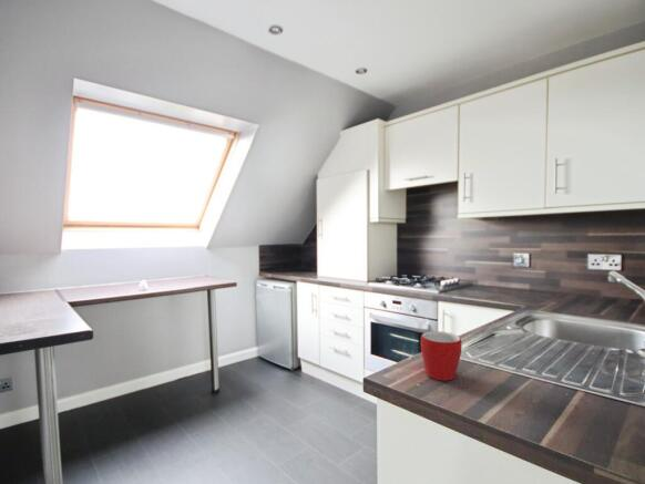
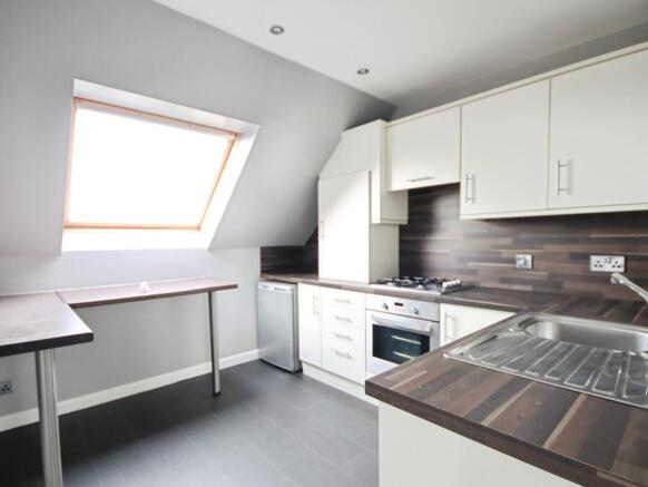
- mug [420,330,462,381]
